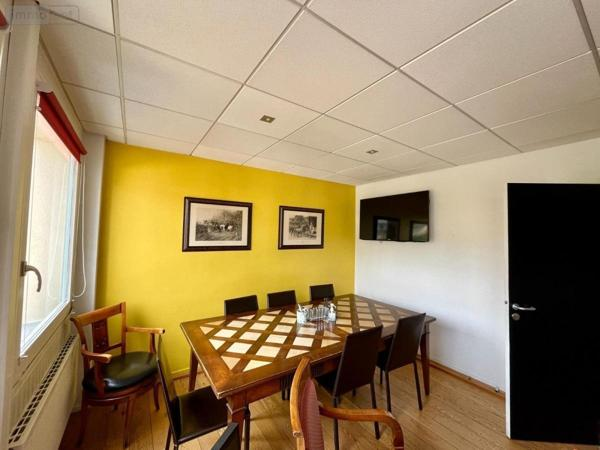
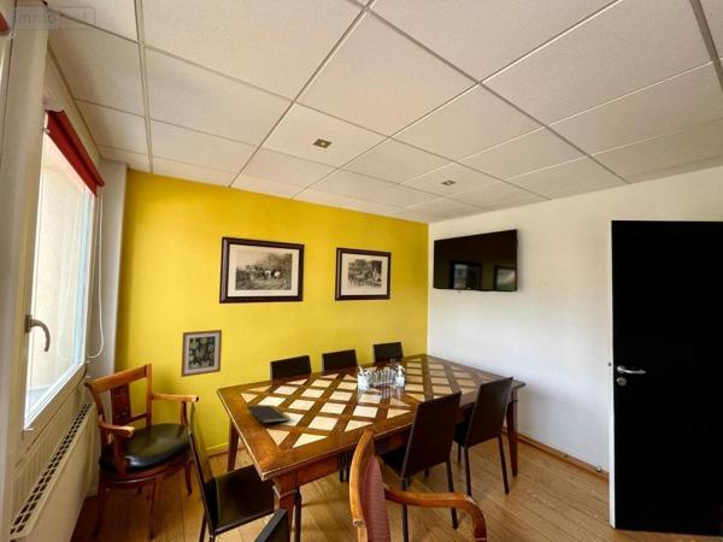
+ wall art [180,329,223,378]
+ notepad [246,403,290,426]
